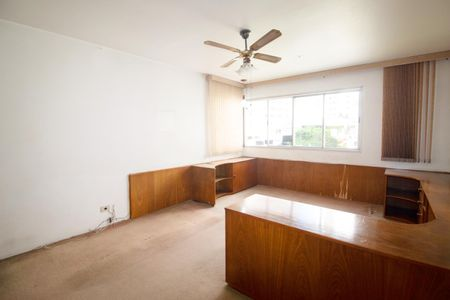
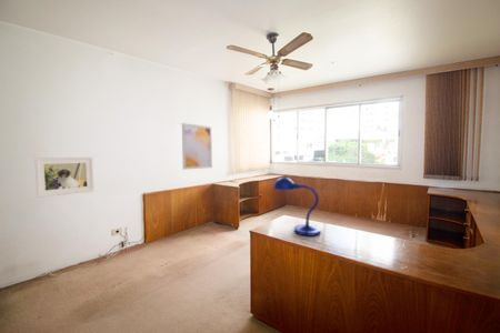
+ desk lamp [272,176,321,238]
+ wall art [181,122,213,171]
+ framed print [34,157,94,199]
